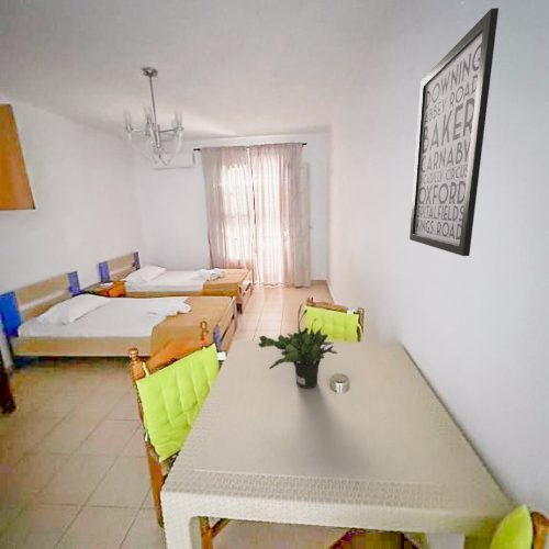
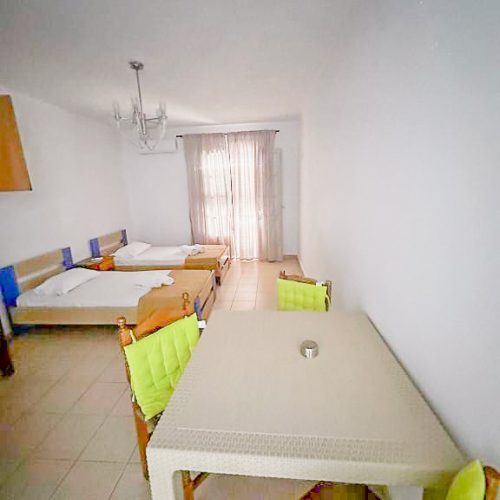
- wall art [408,7,500,257]
- potted plant [257,303,338,390]
